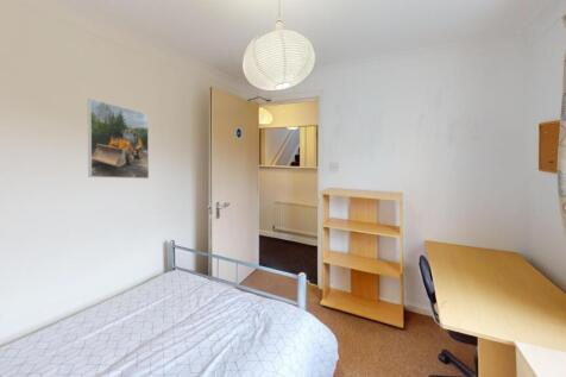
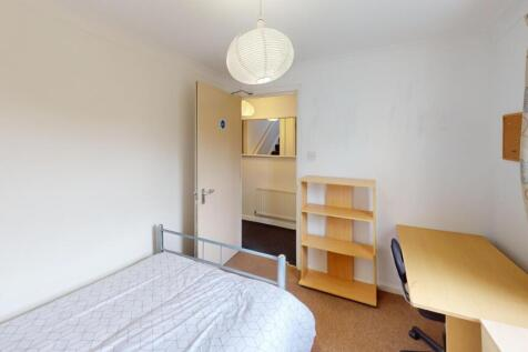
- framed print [87,98,150,180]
